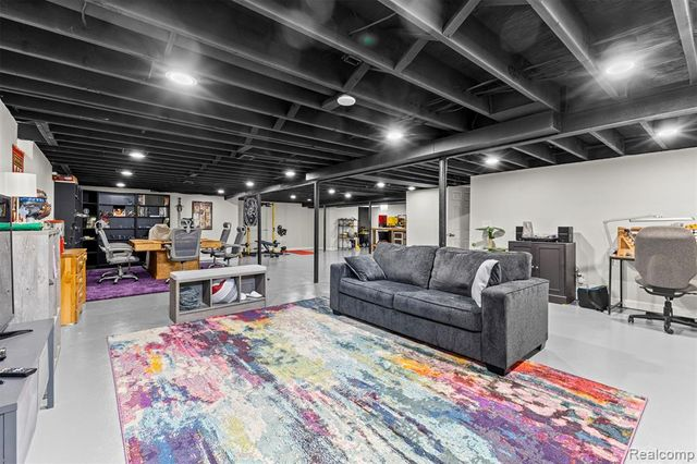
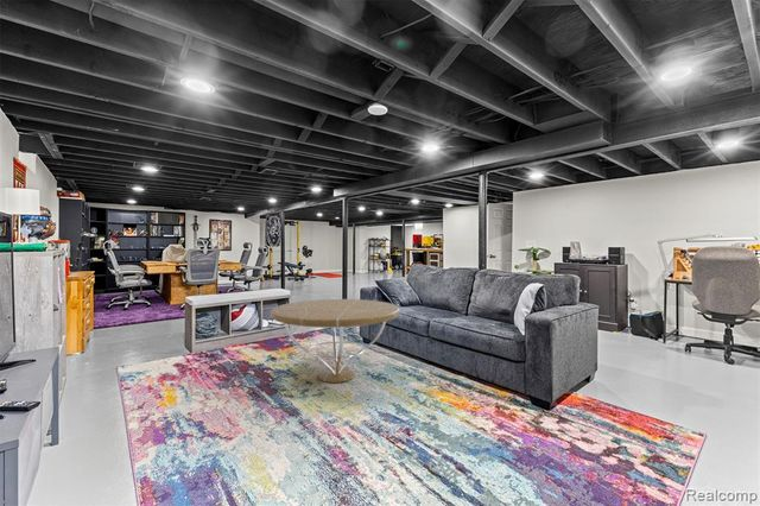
+ coffee table [270,298,400,384]
